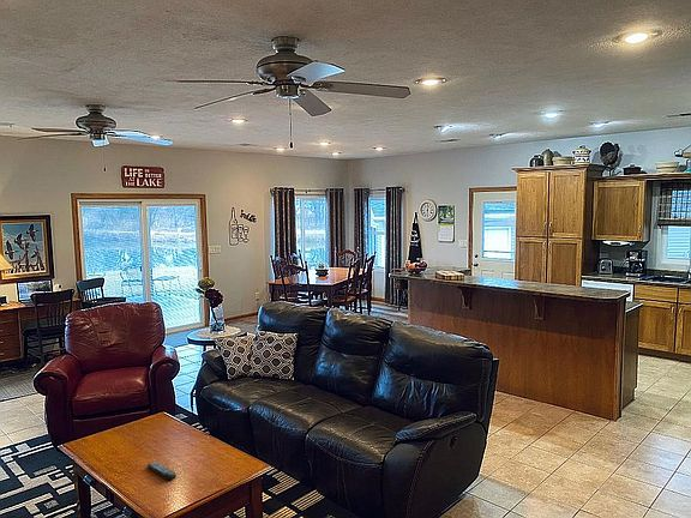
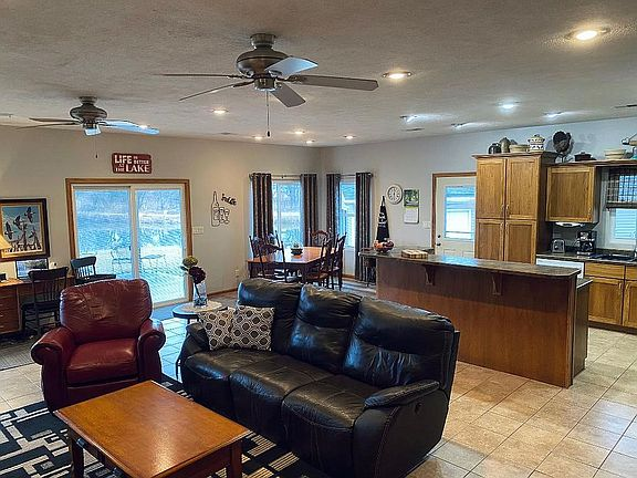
- remote control [146,460,178,482]
